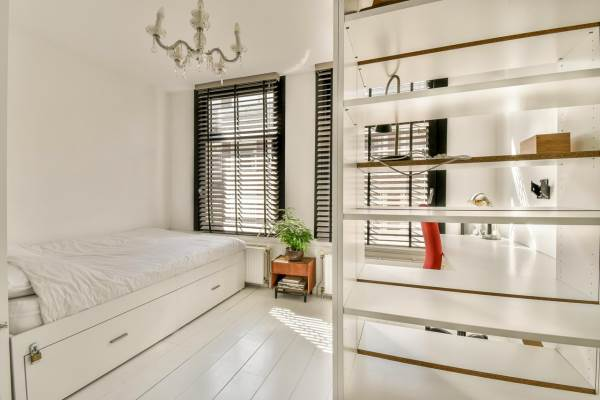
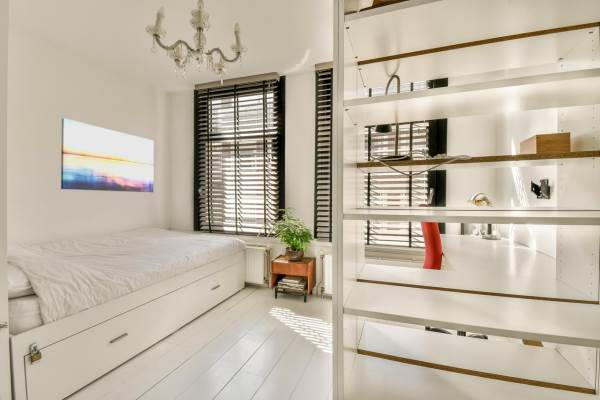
+ wall art [60,117,155,194]
